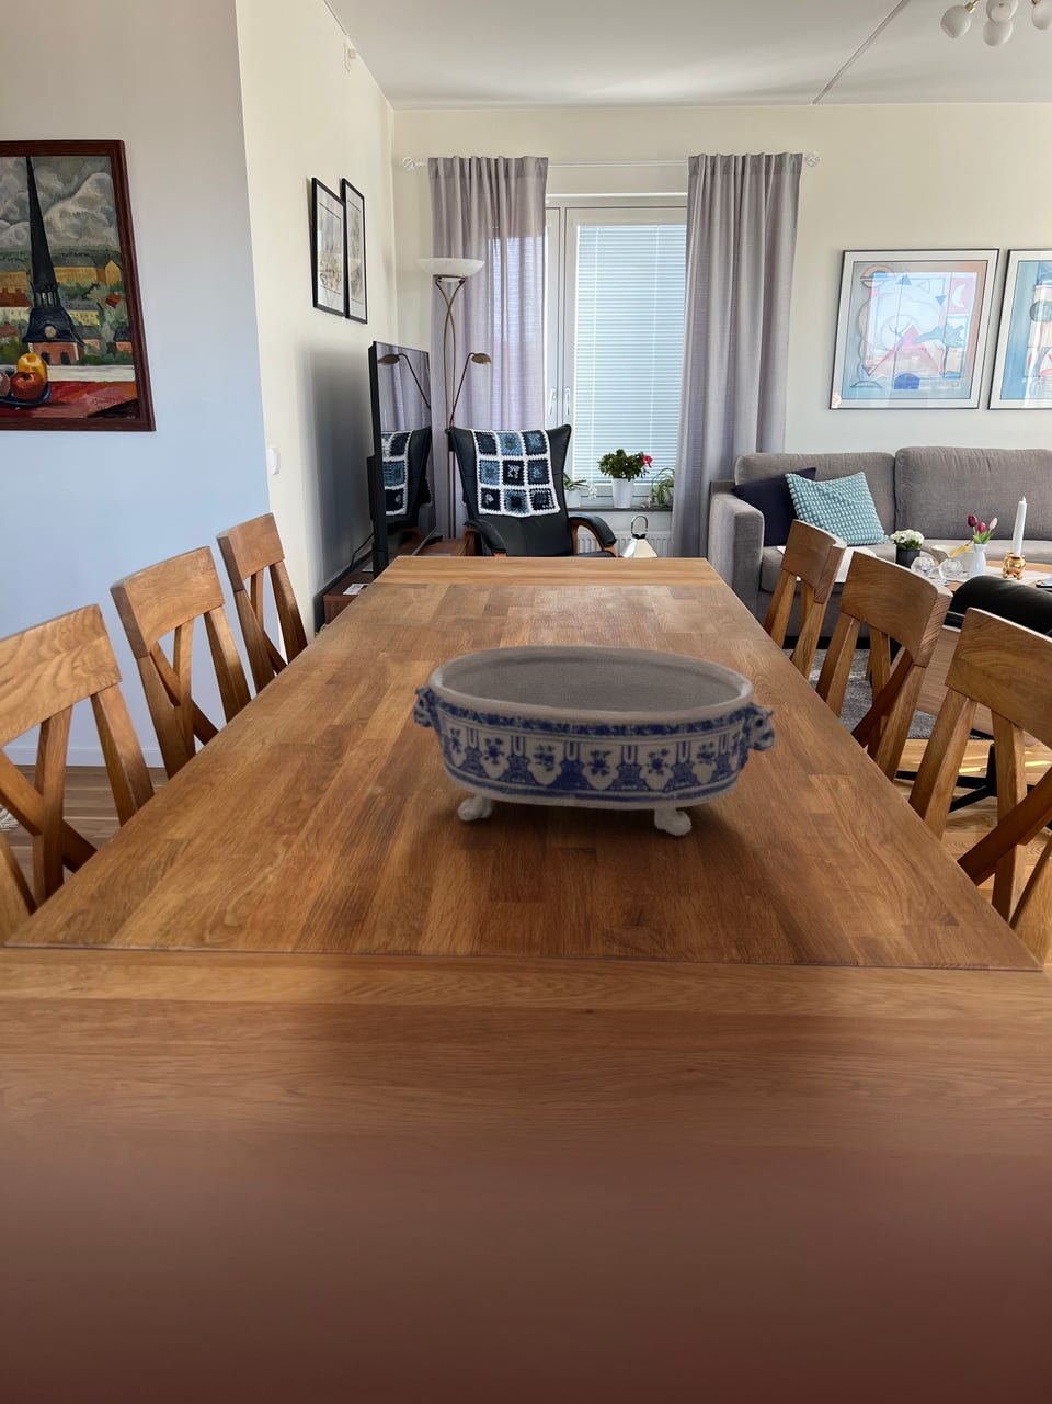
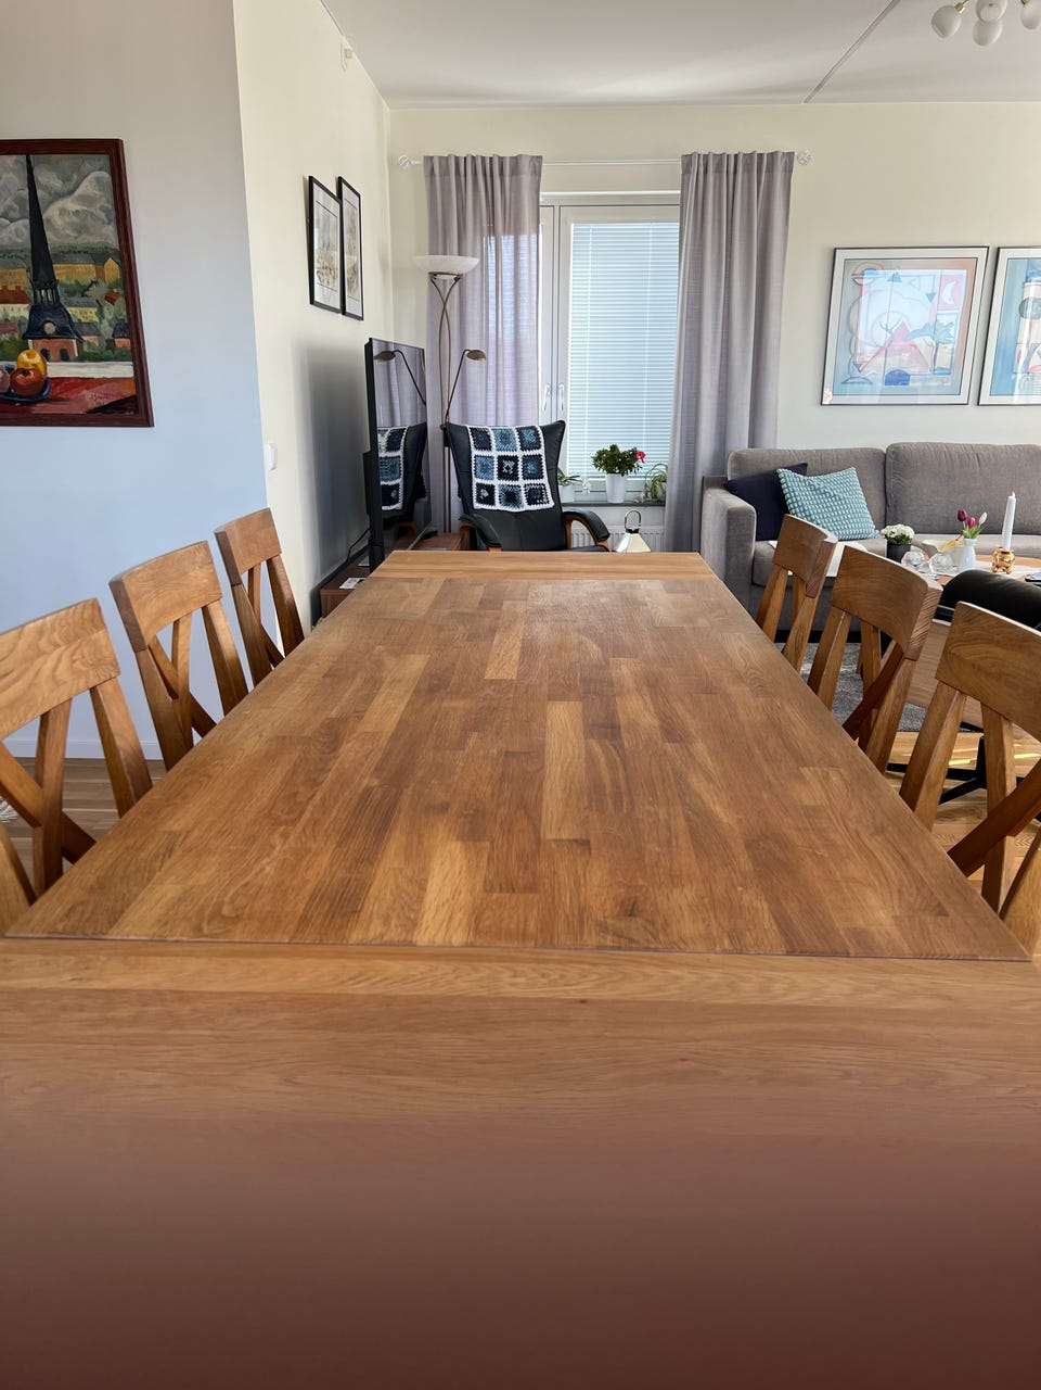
- decorative bowl [412,643,778,837]
